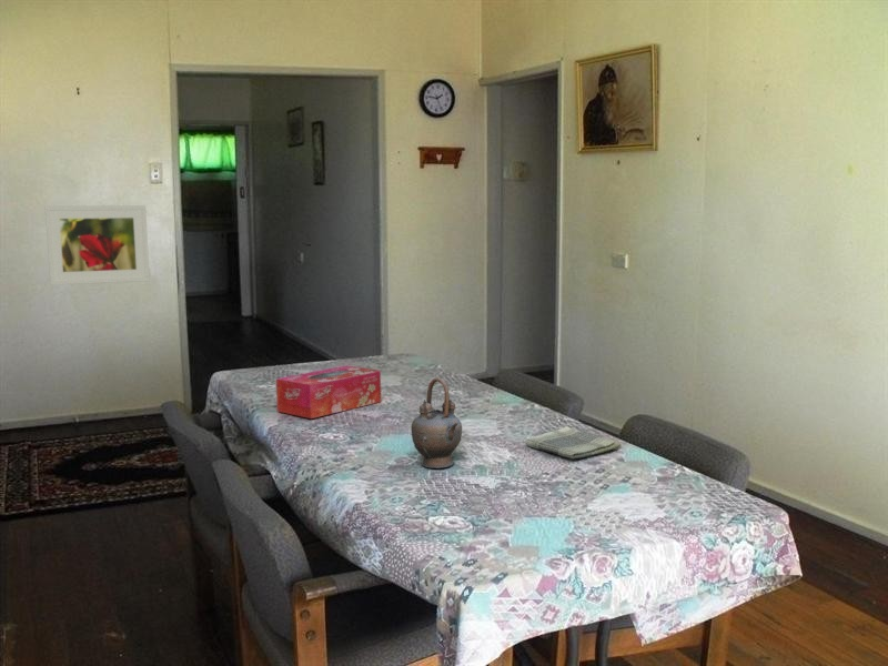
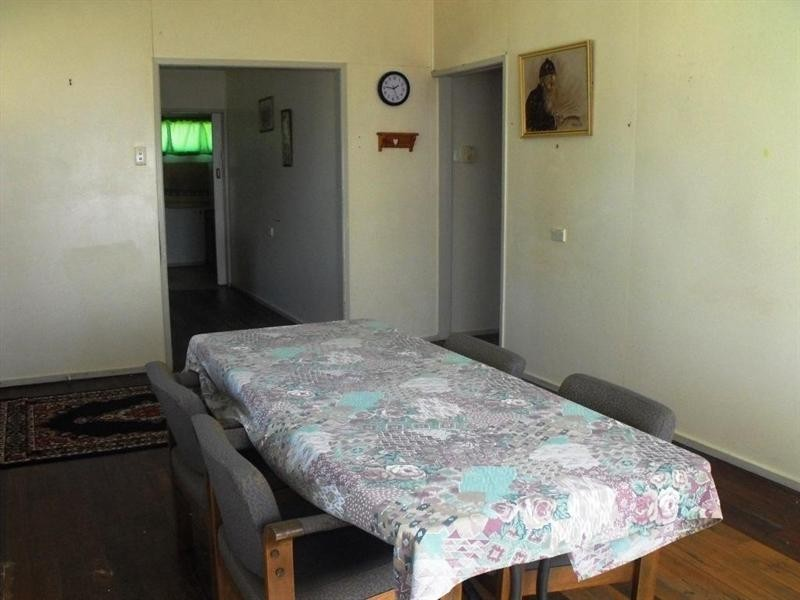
- dish towel [524,425,622,460]
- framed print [43,204,151,286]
- teapot [410,376,463,470]
- tissue box [275,364,382,420]
